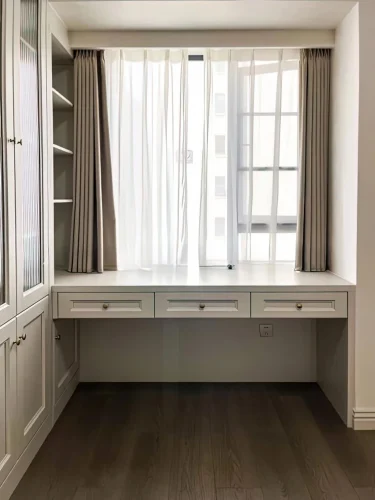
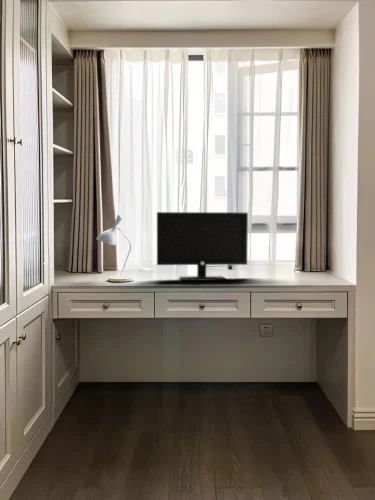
+ desk lamp [96,213,135,283]
+ monitor [156,211,249,282]
